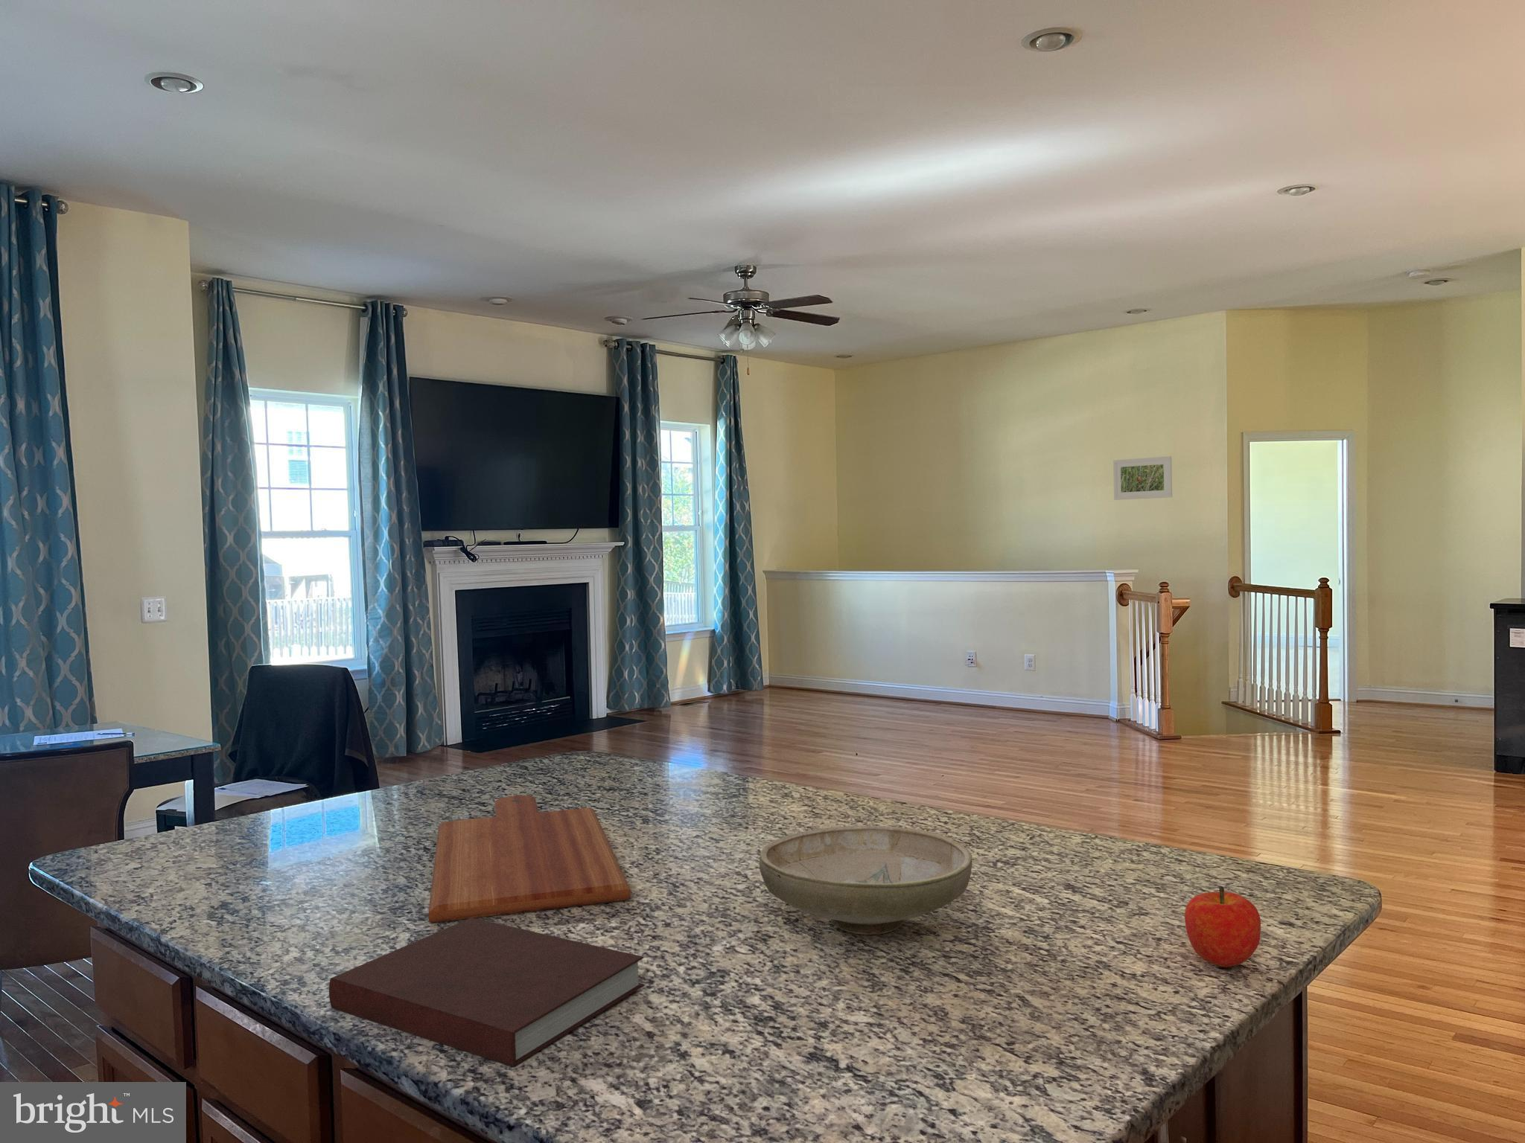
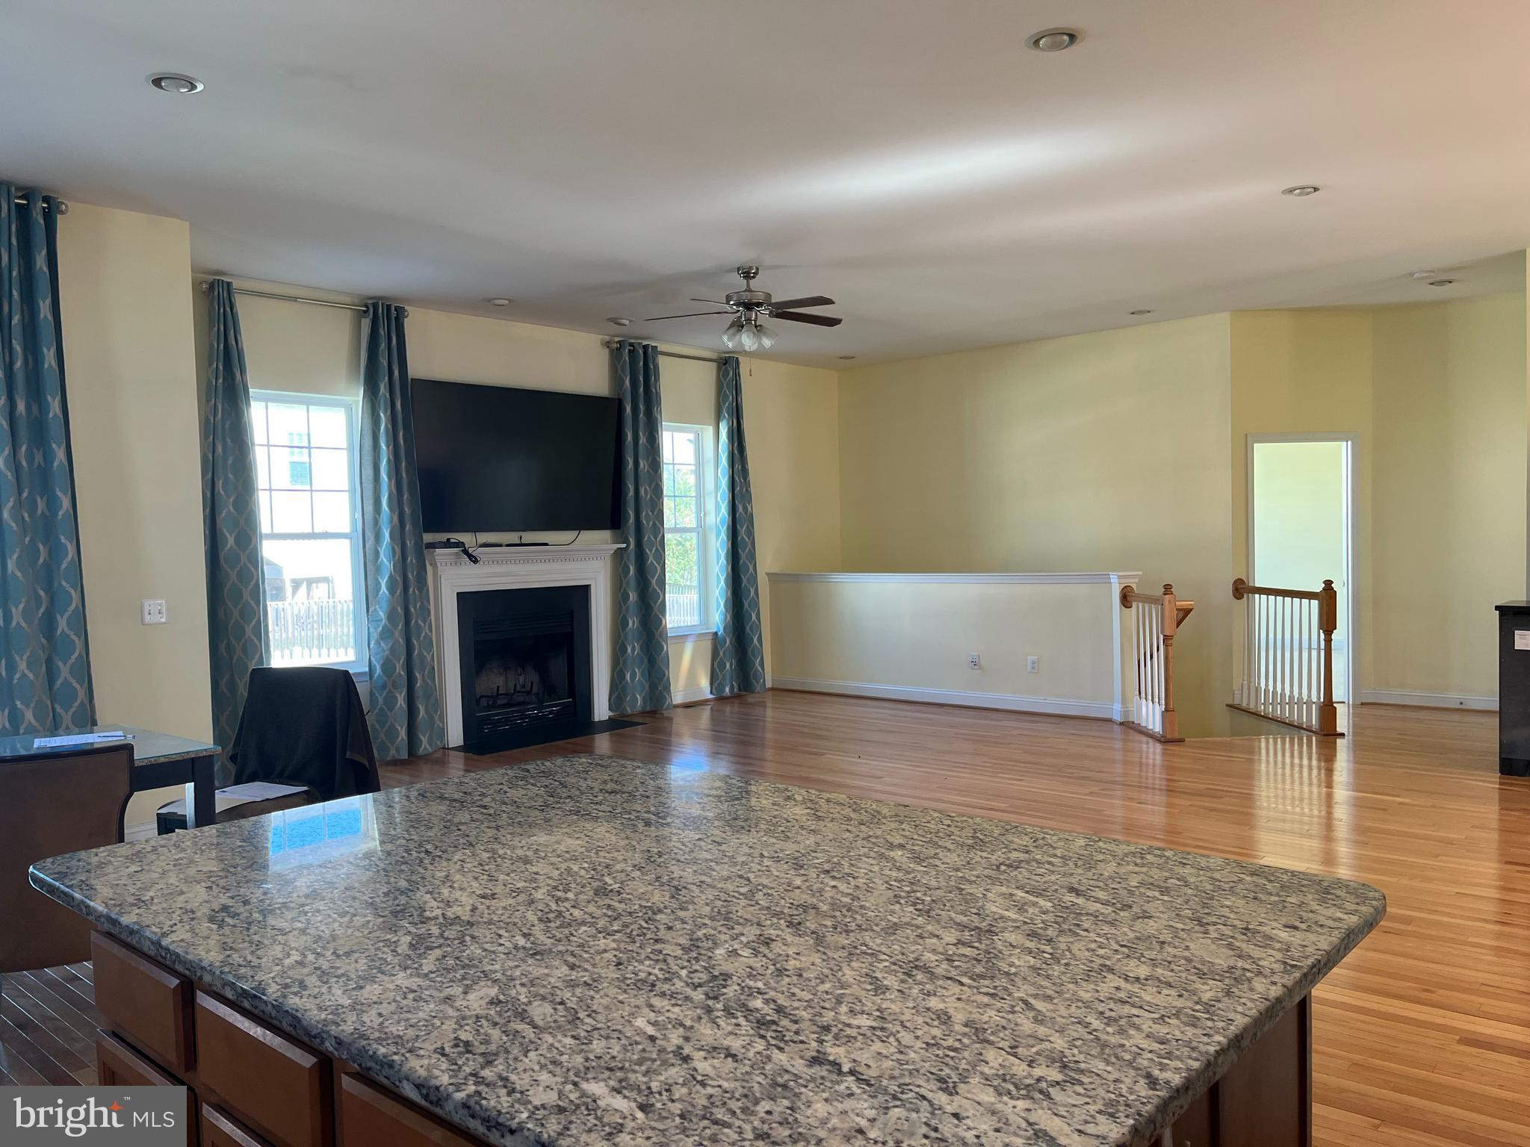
- cutting board [427,795,630,923]
- notebook [328,917,645,1067]
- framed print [1112,455,1173,501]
- fruit [1184,886,1261,968]
- bowl [759,825,973,935]
